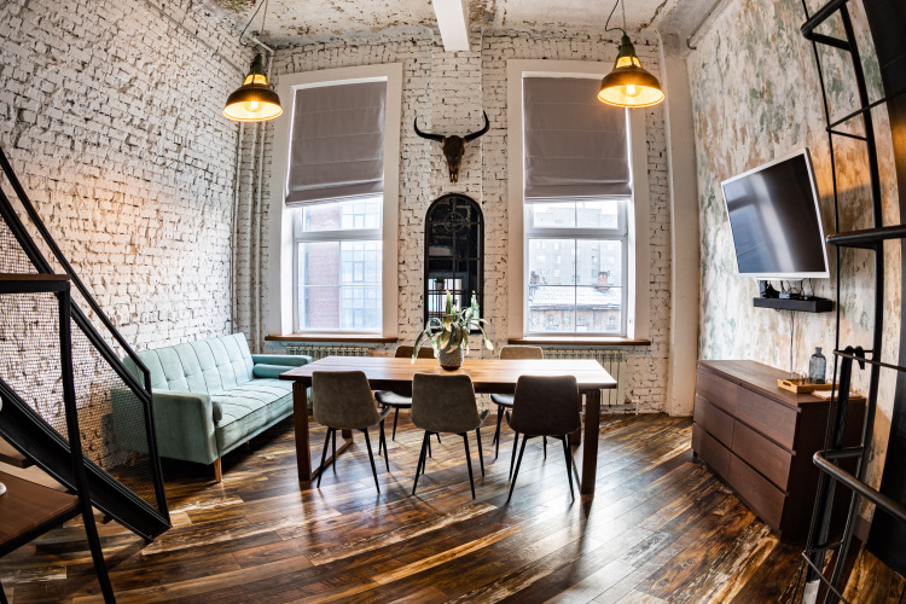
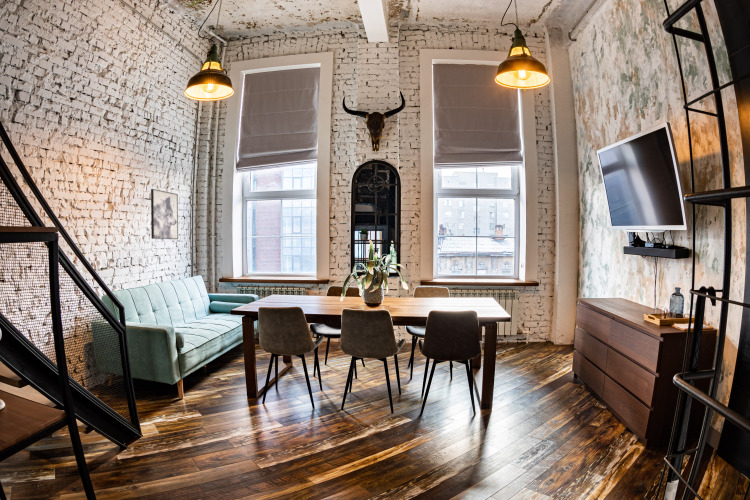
+ wall art [150,188,179,240]
